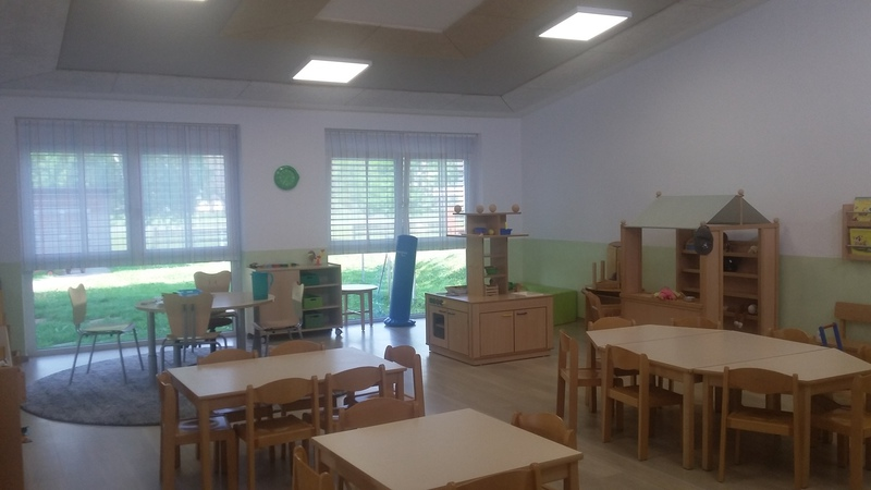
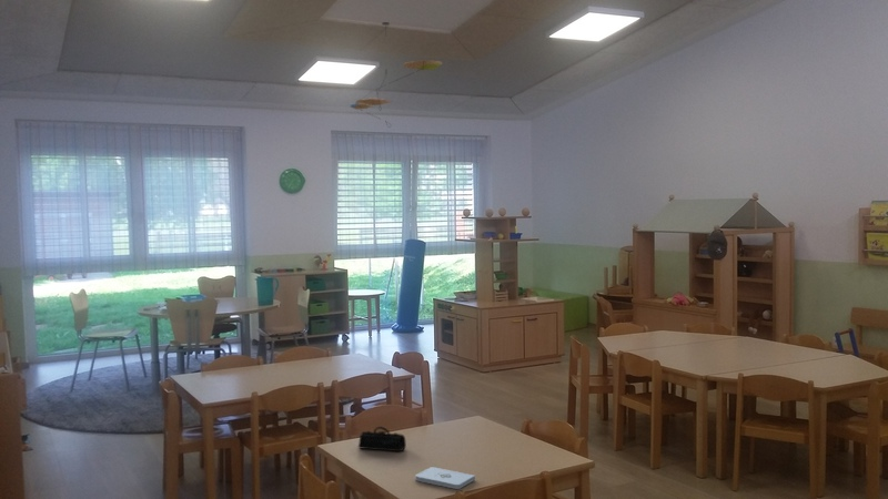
+ ceiling mobile [350,21,443,129]
+ pencil case [357,426,407,452]
+ notepad [414,466,476,490]
